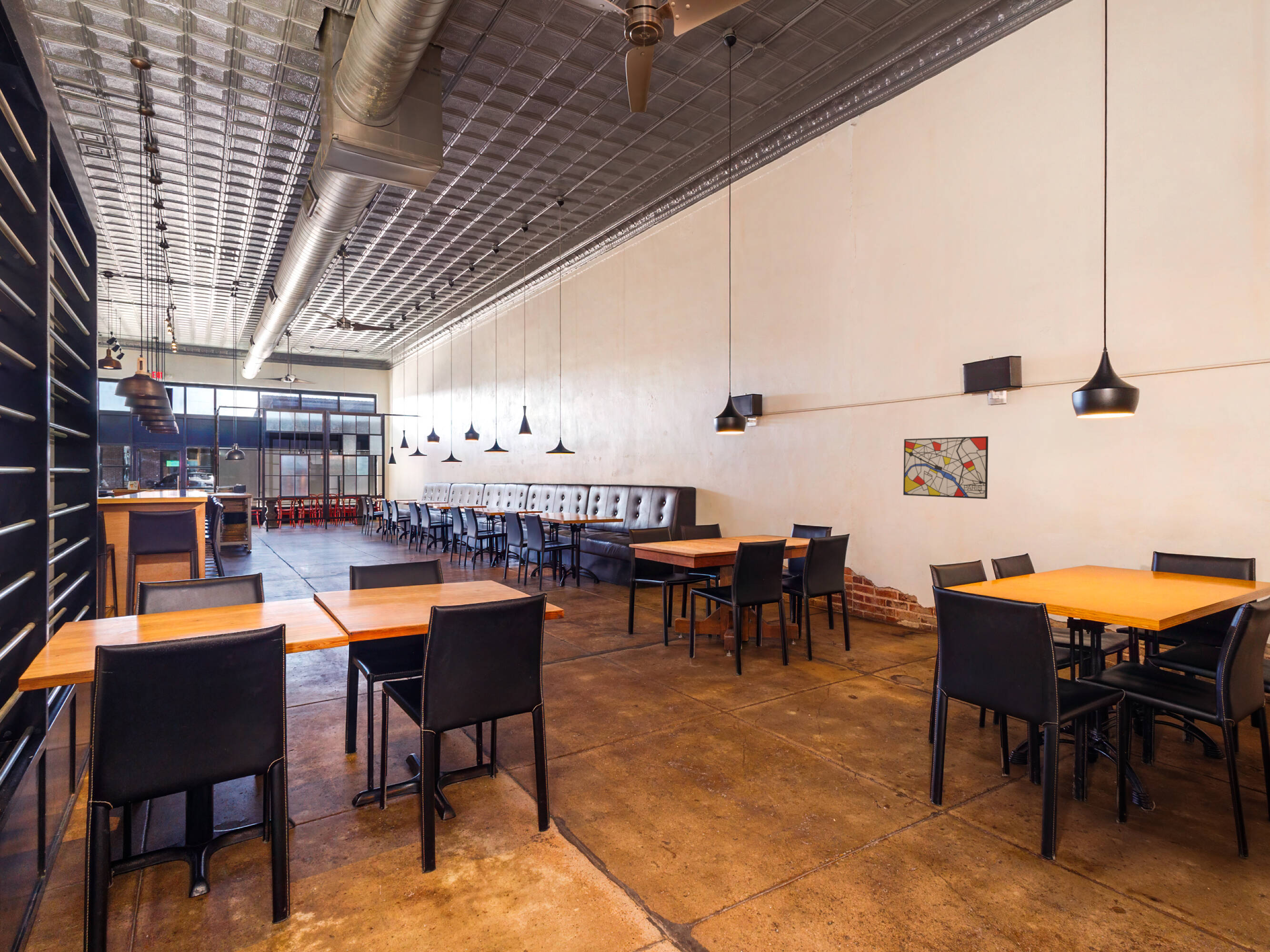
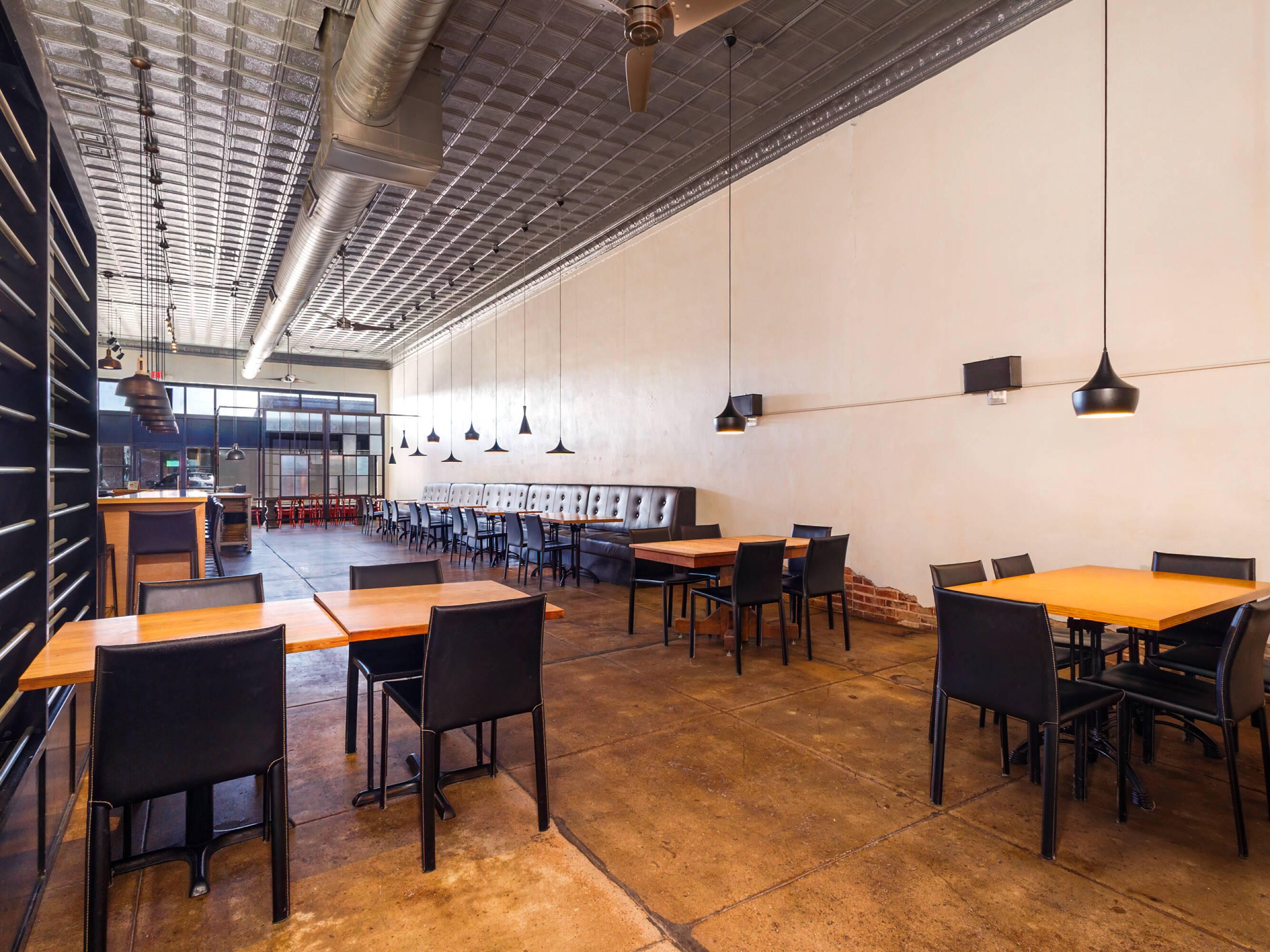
- wall art [903,436,989,499]
